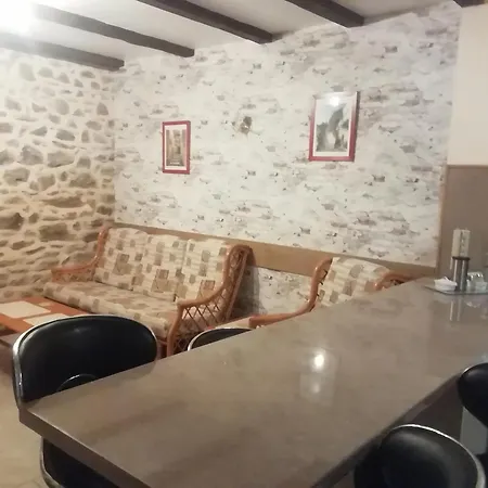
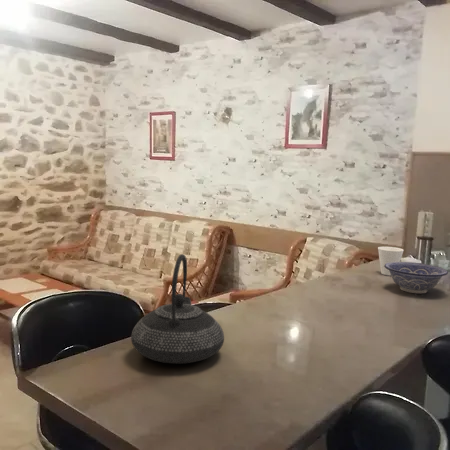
+ cup [377,246,405,277]
+ teapot [130,253,225,365]
+ decorative bowl [384,261,449,294]
